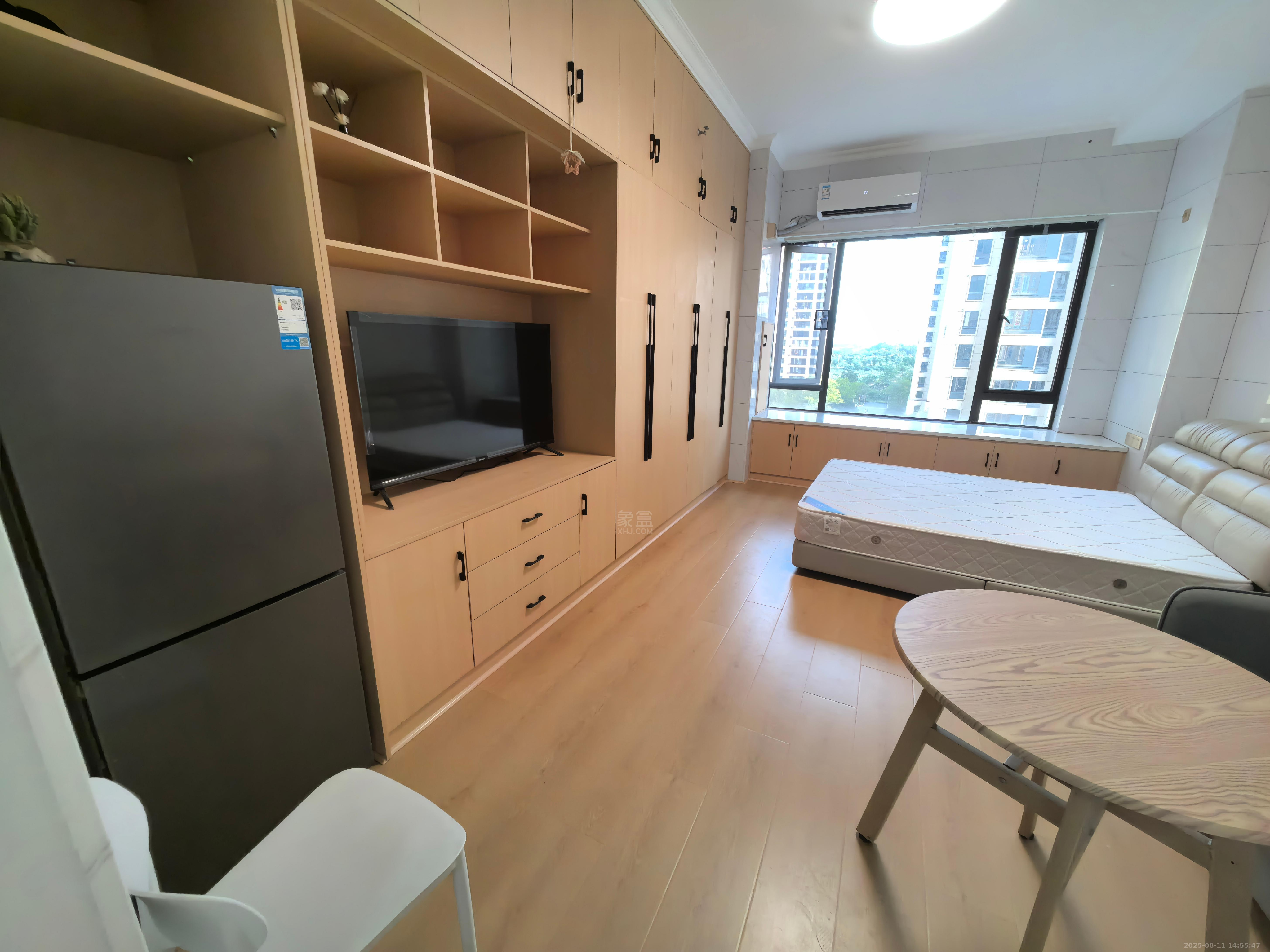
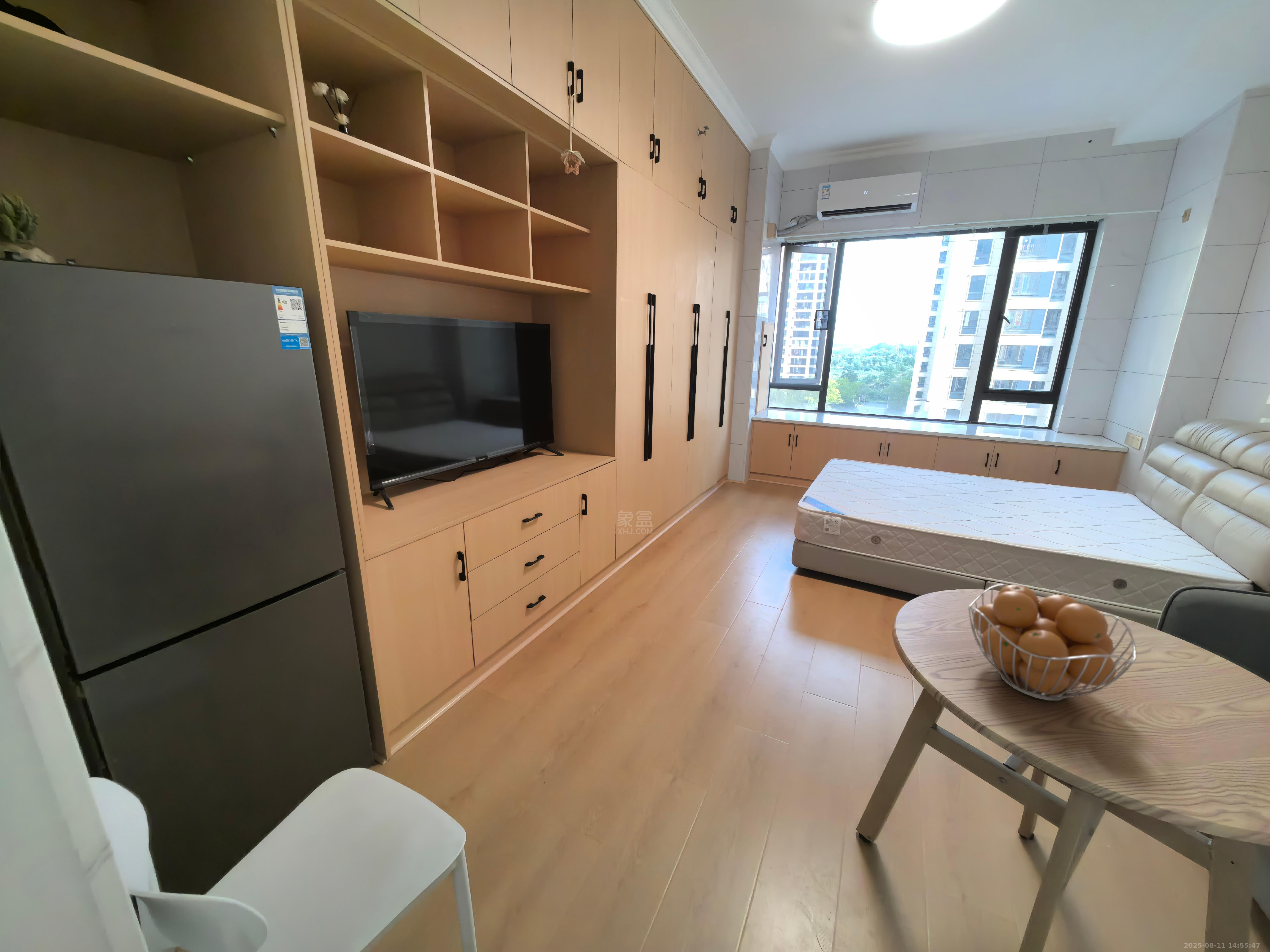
+ fruit basket [968,584,1137,701]
